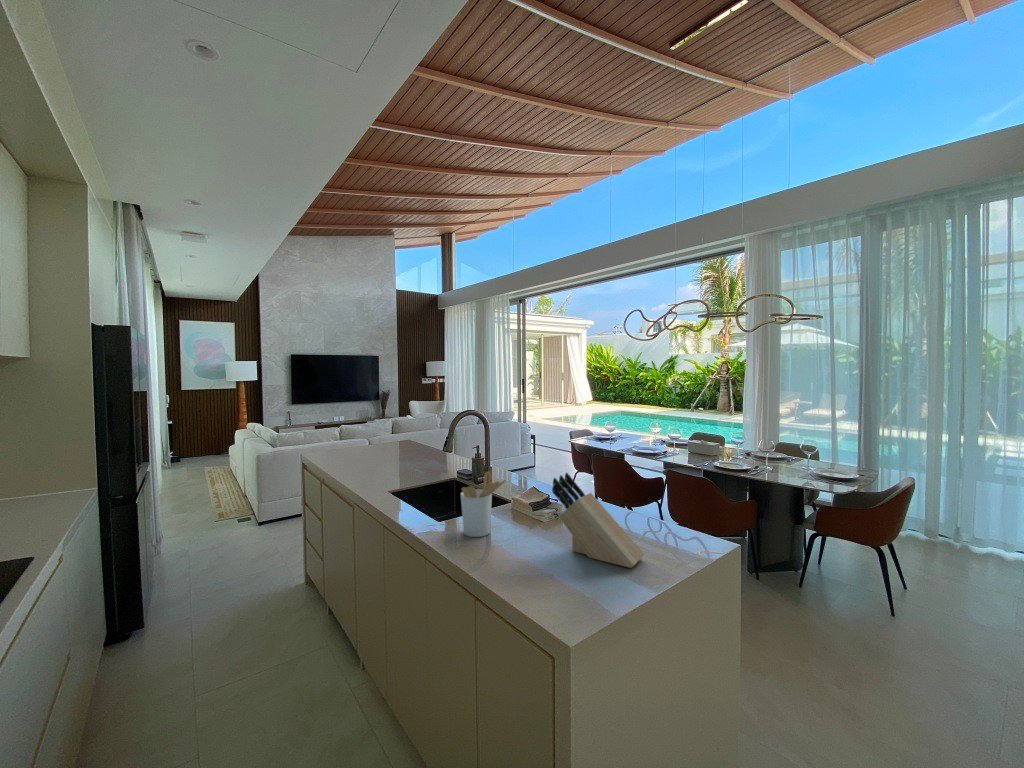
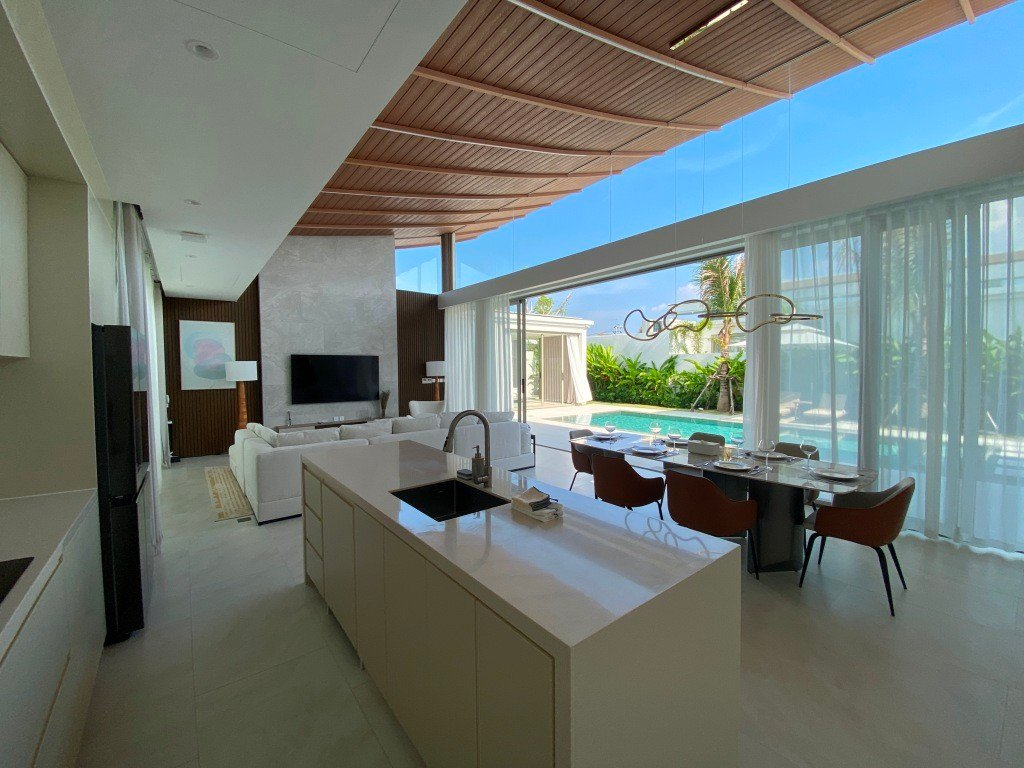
- knife block [551,472,645,569]
- utensil holder [460,470,507,538]
